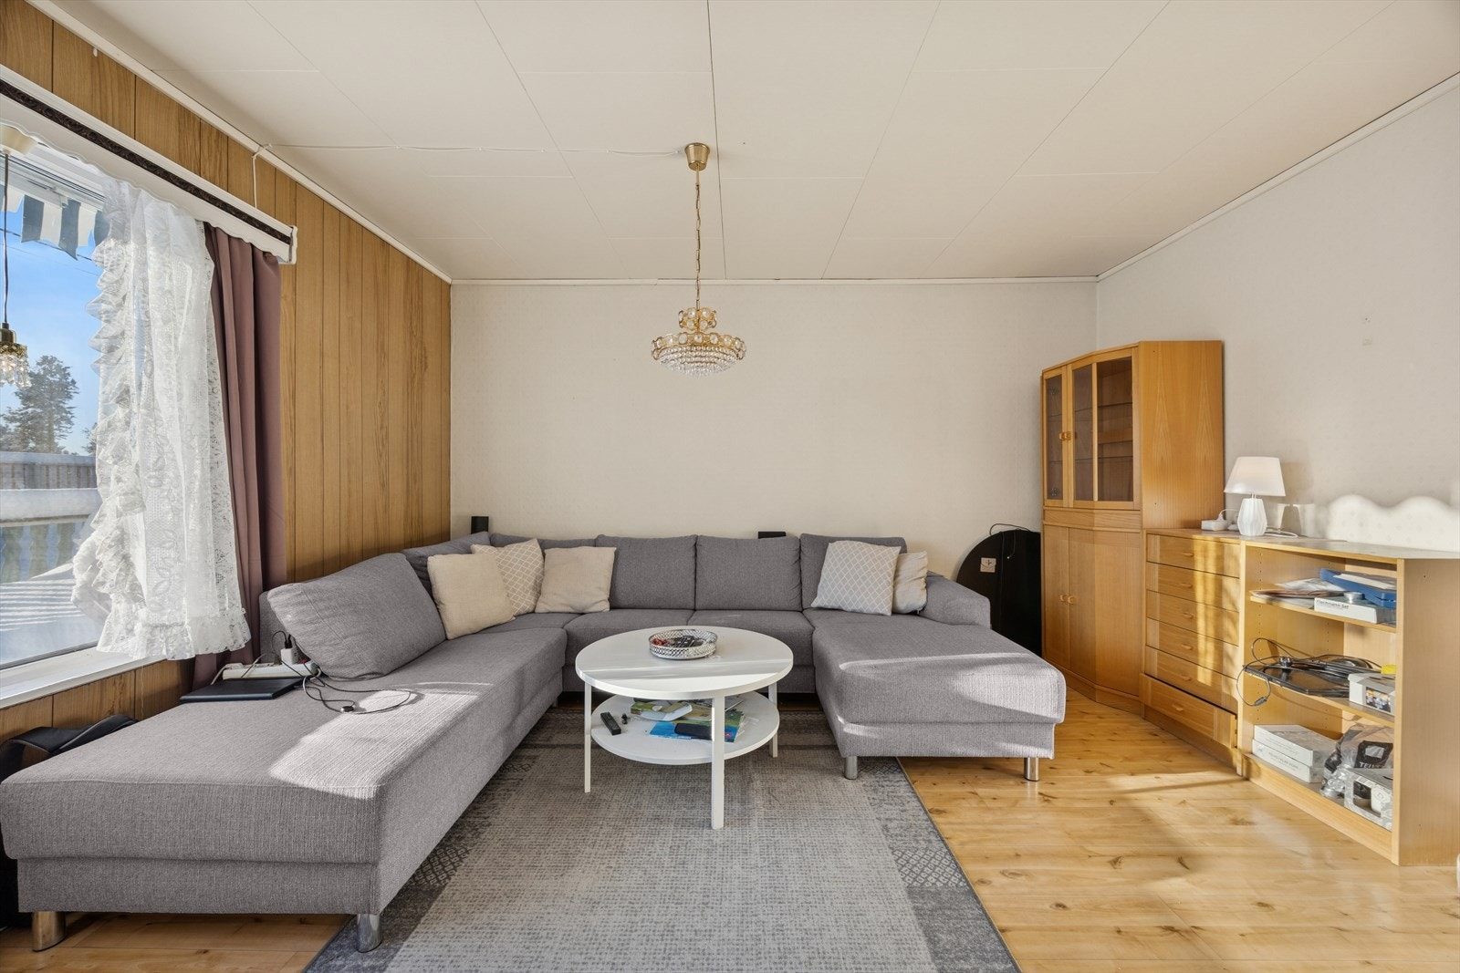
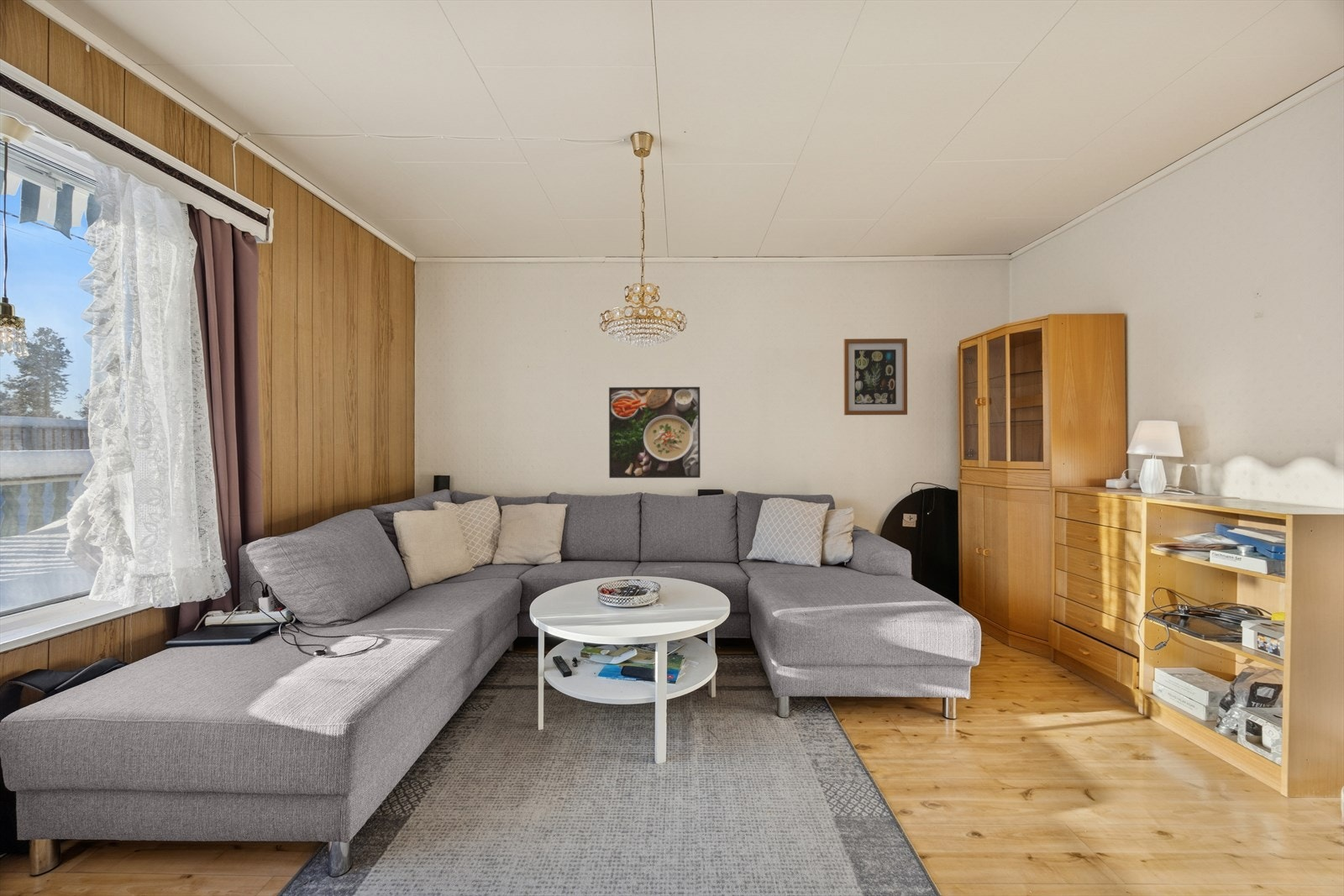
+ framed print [608,386,701,479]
+ wall art [843,338,908,416]
